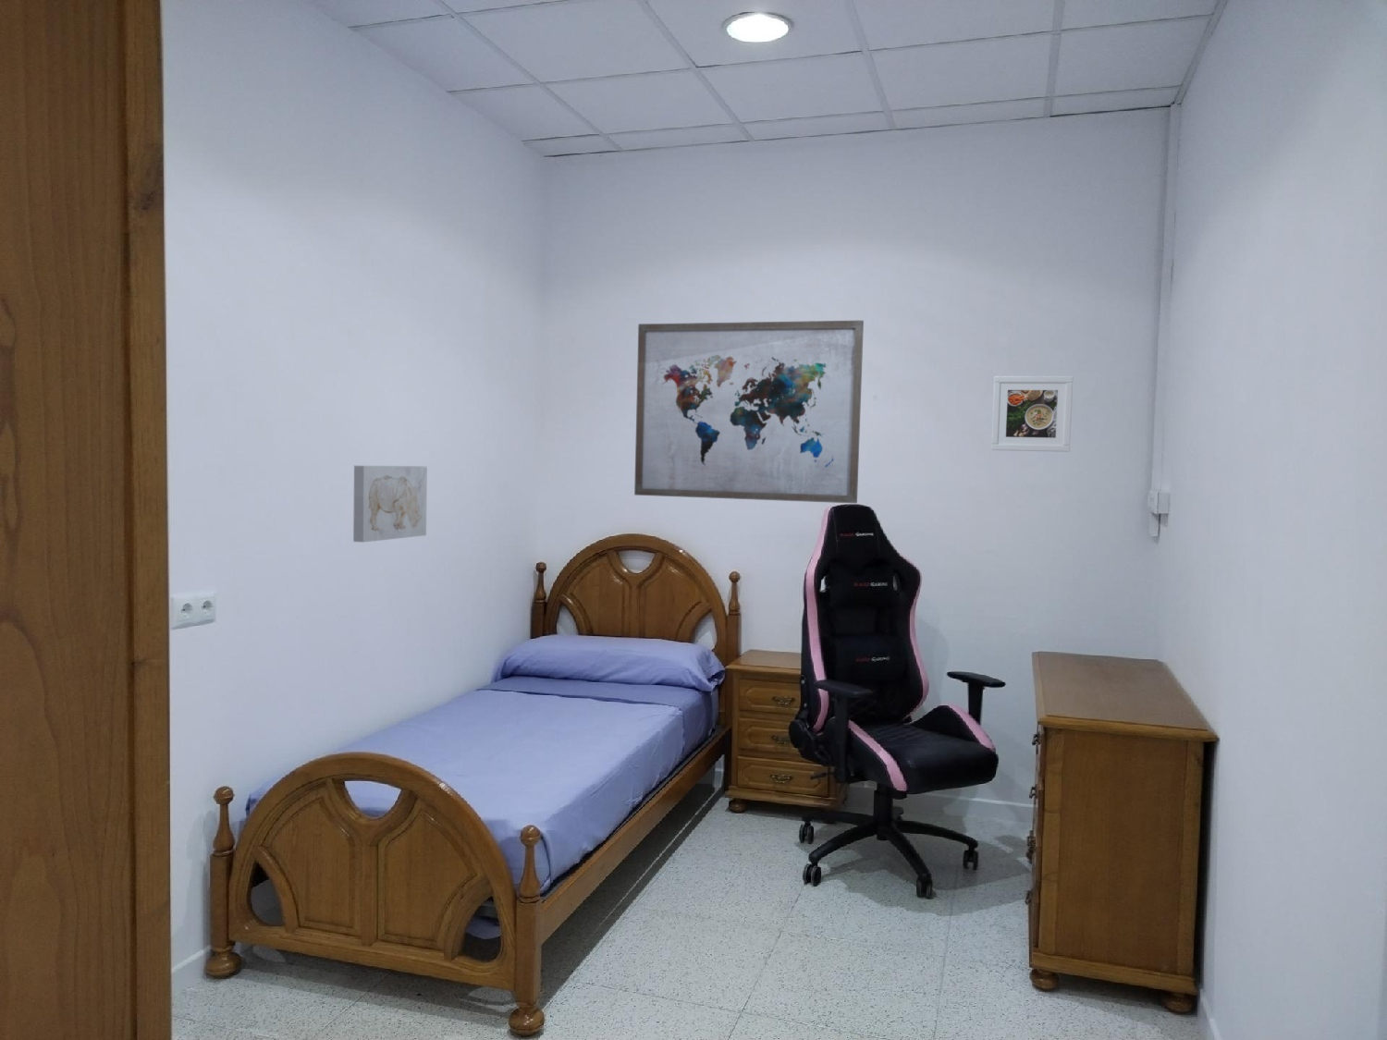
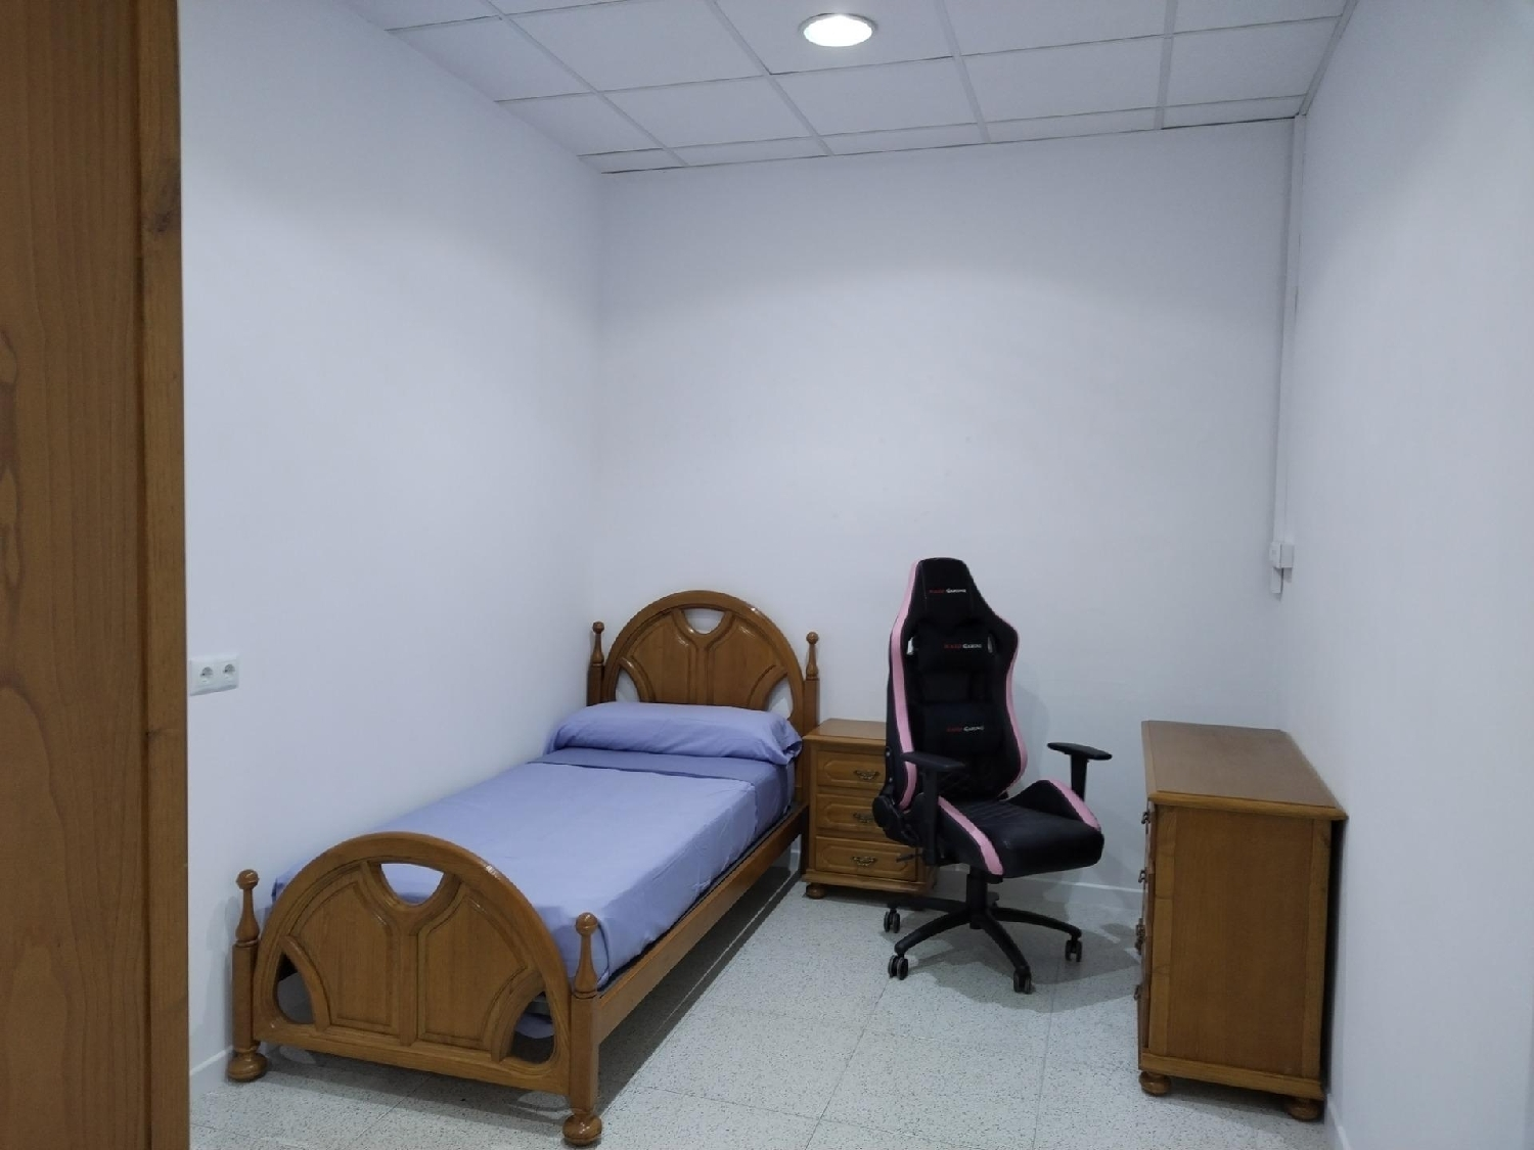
- wall art [353,465,428,544]
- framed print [991,376,1075,453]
- wall art [633,320,865,504]
